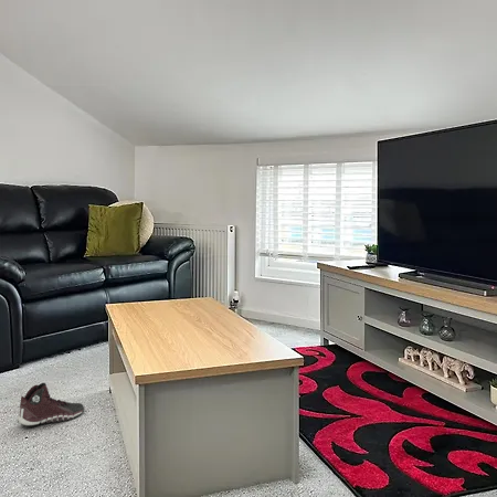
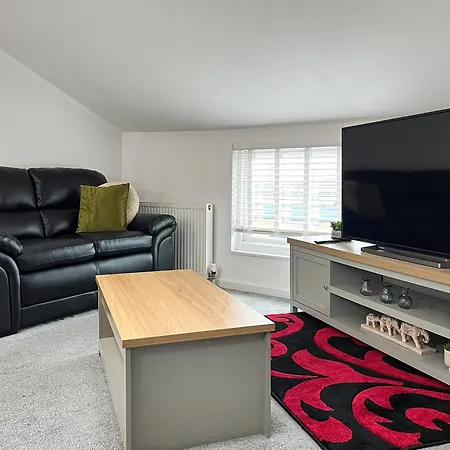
- sneaker [15,382,85,427]
